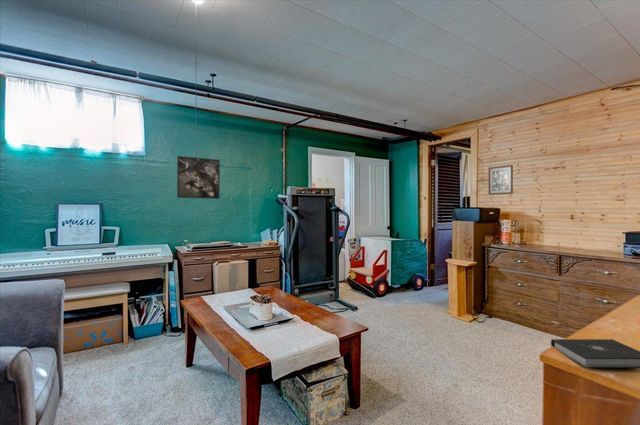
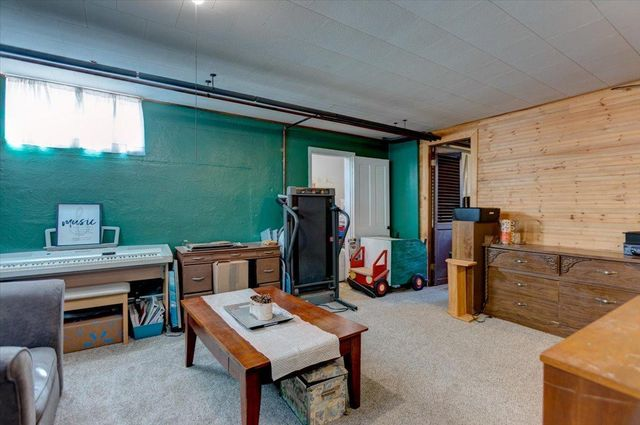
- wall art [487,164,514,196]
- book [550,338,640,369]
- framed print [176,155,221,200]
